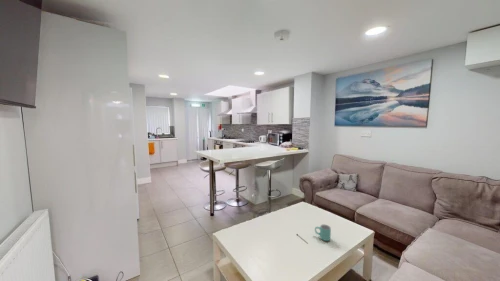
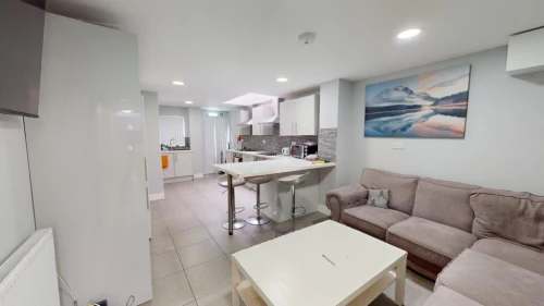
- mug [314,224,332,242]
